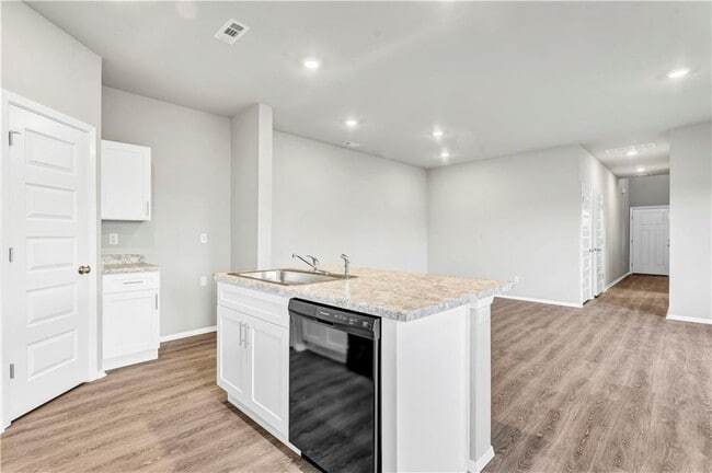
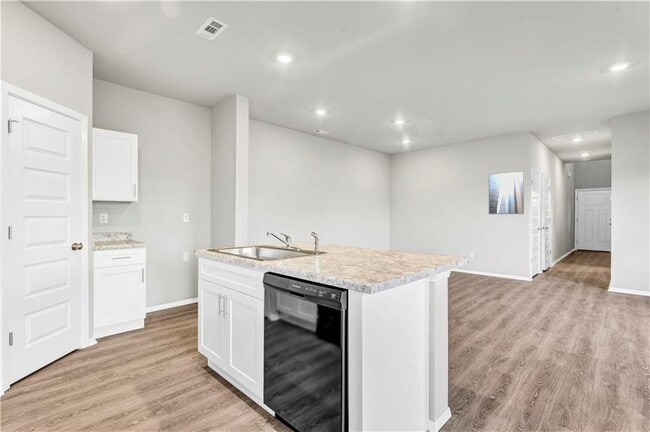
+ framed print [488,170,525,215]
